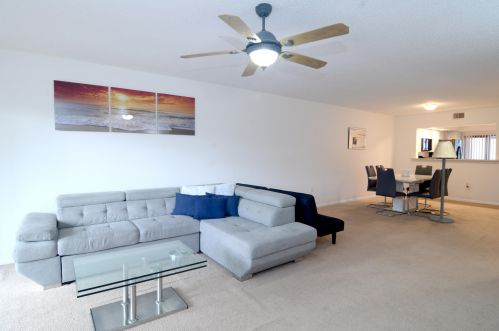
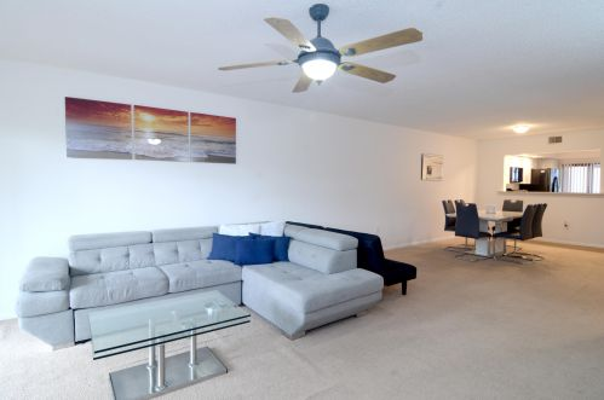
- floor lamp [429,141,458,224]
